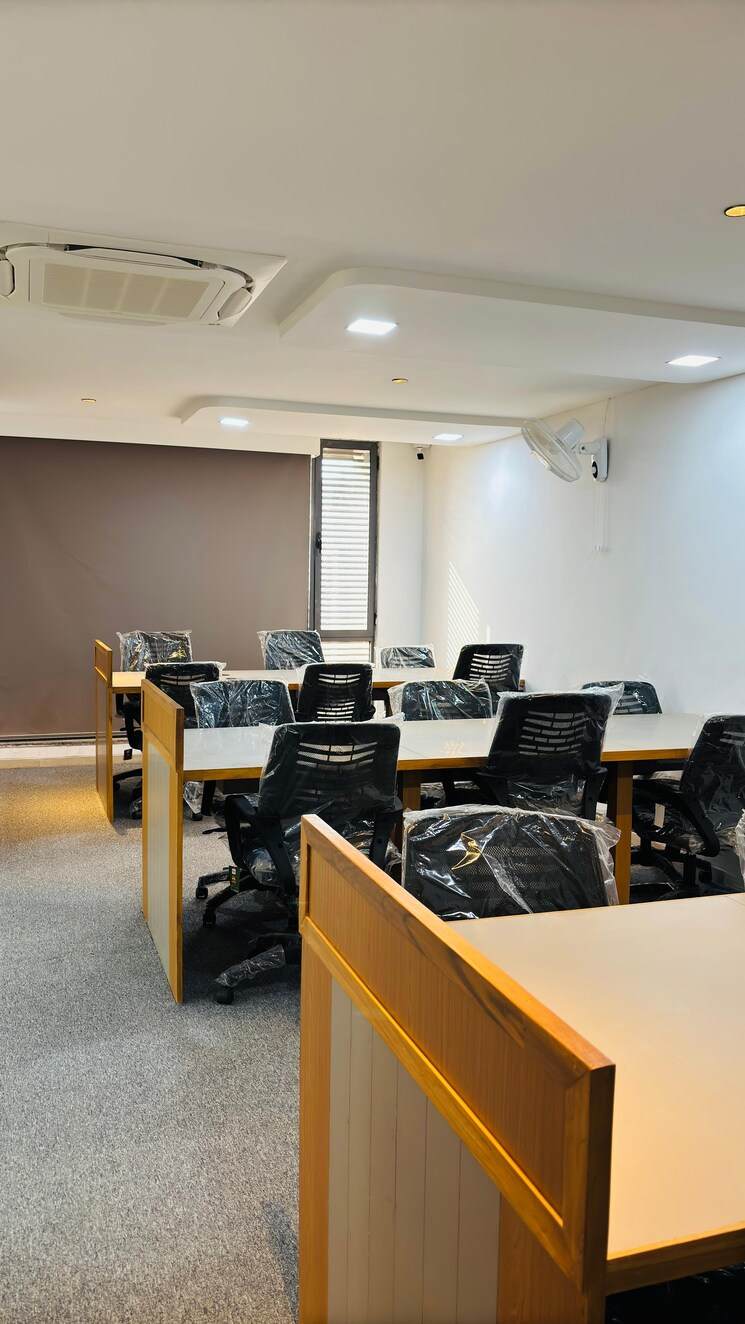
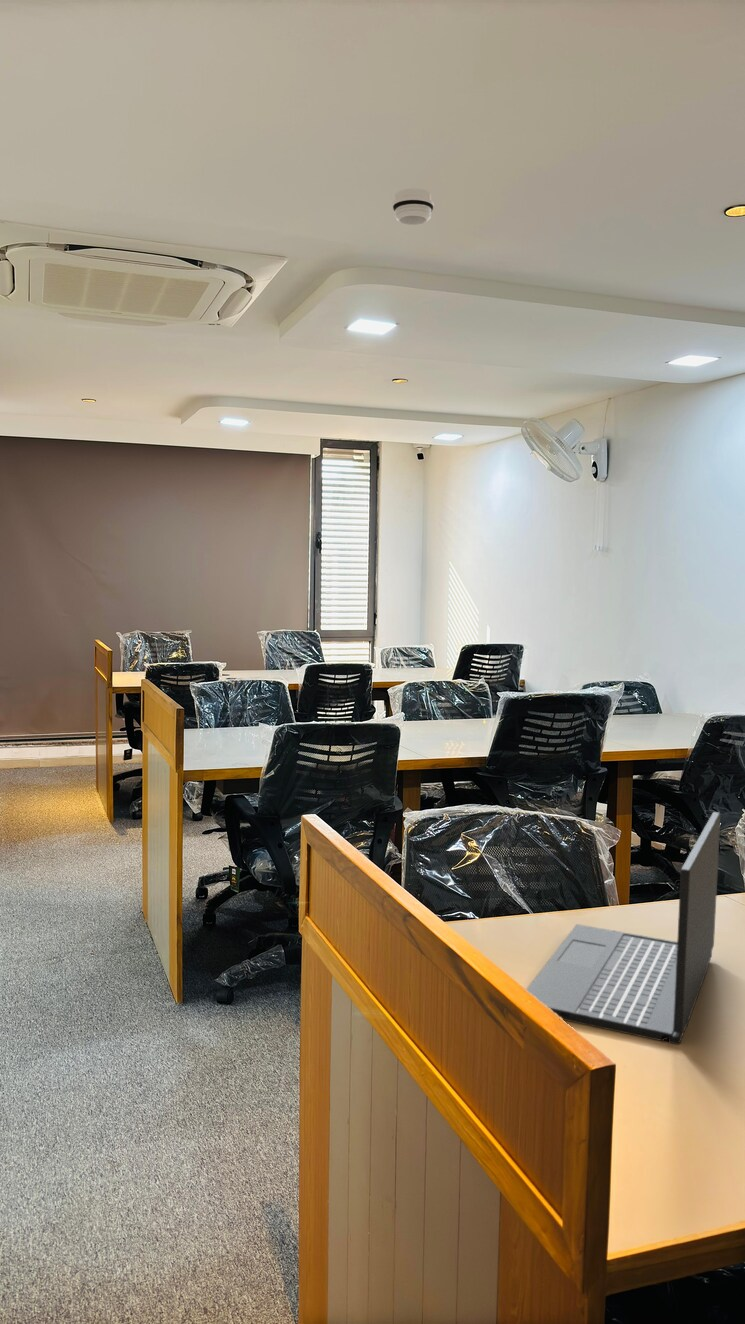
+ smoke detector [392,188,435,226]
+ laptop [525,811,722,1046]
